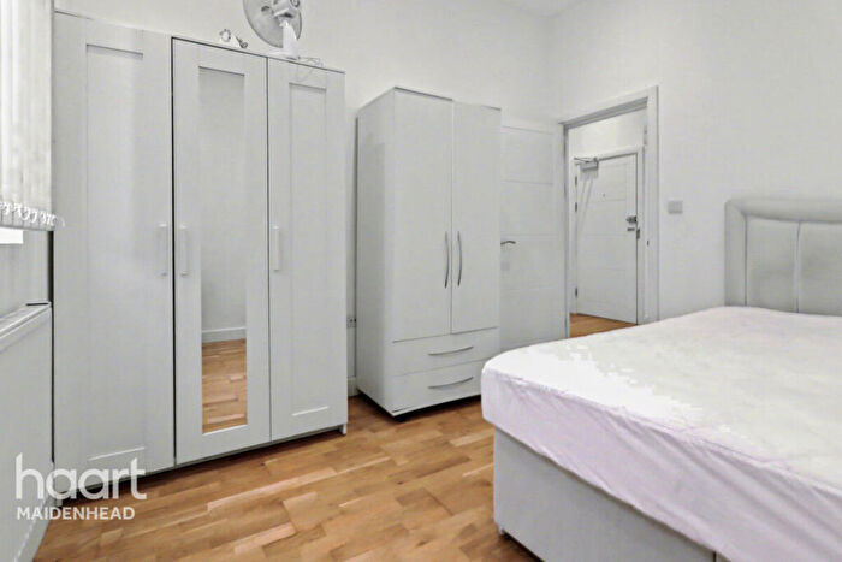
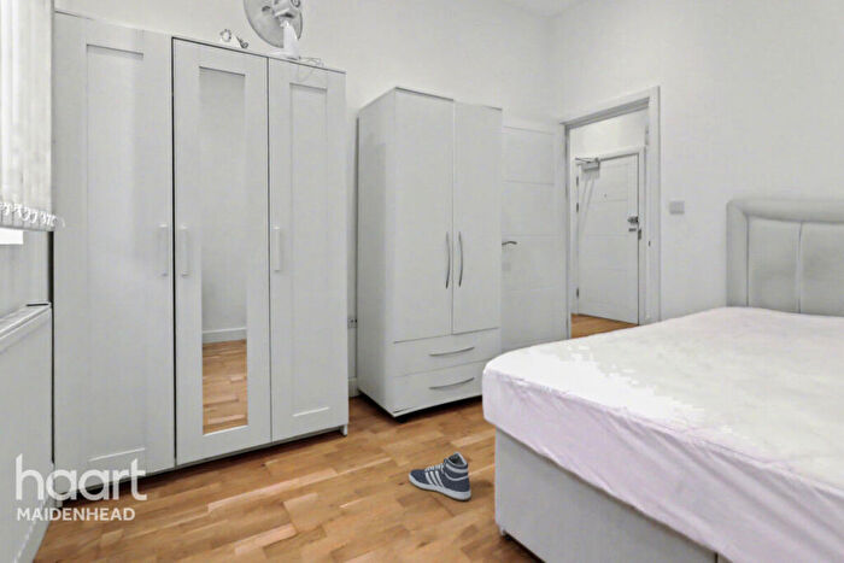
+ sneaker [408,451,471,502]
